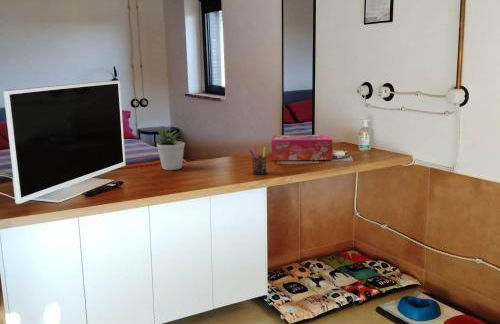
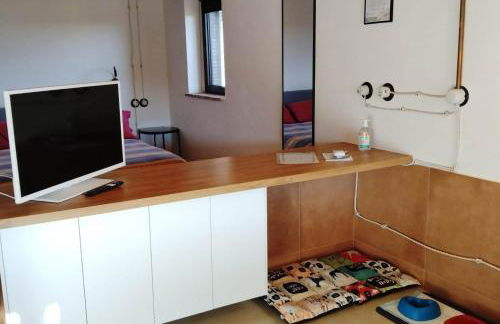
- pen holder [248,145,269,176]
- tissue box [271,134,333,161]
- potted plant [154,125,186,171]
